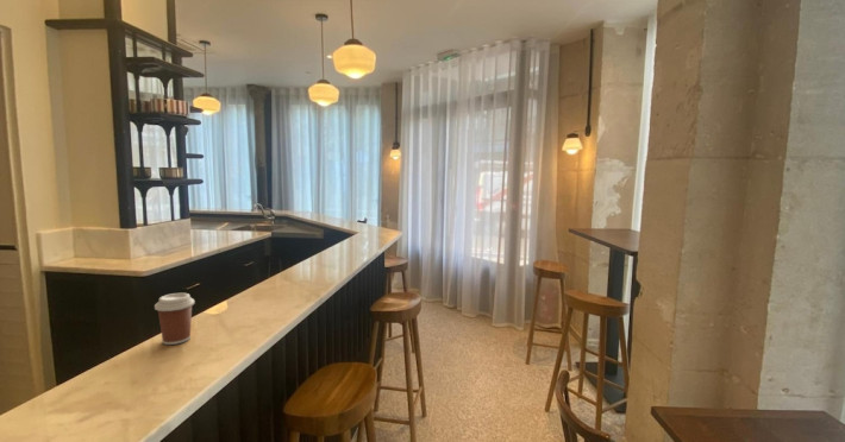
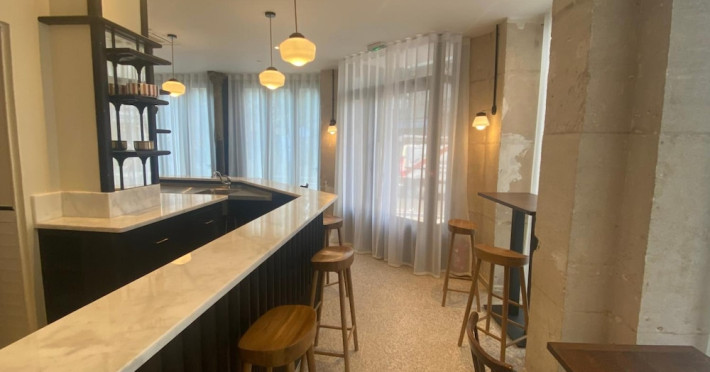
- coffee cup [154,292,196,346]
